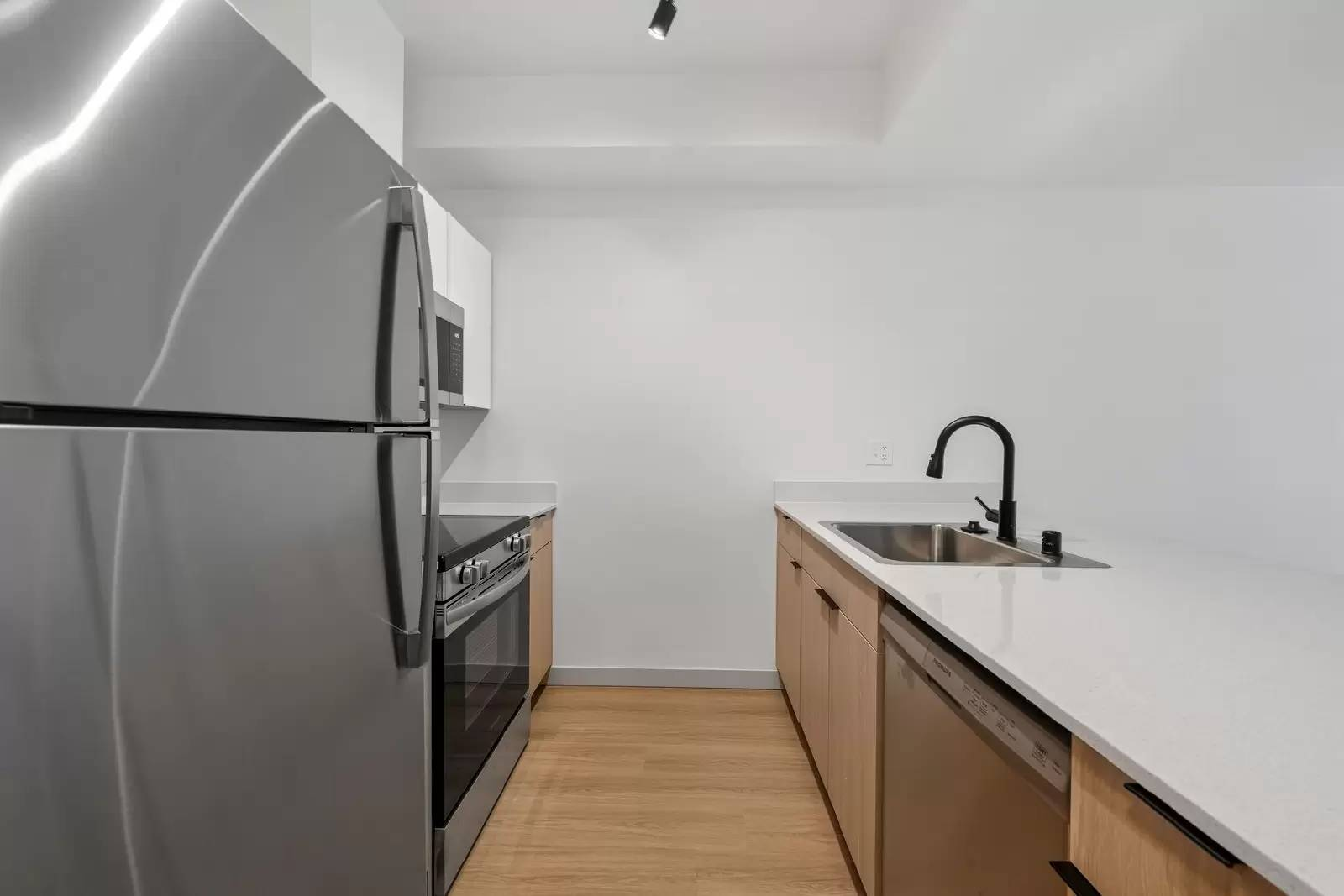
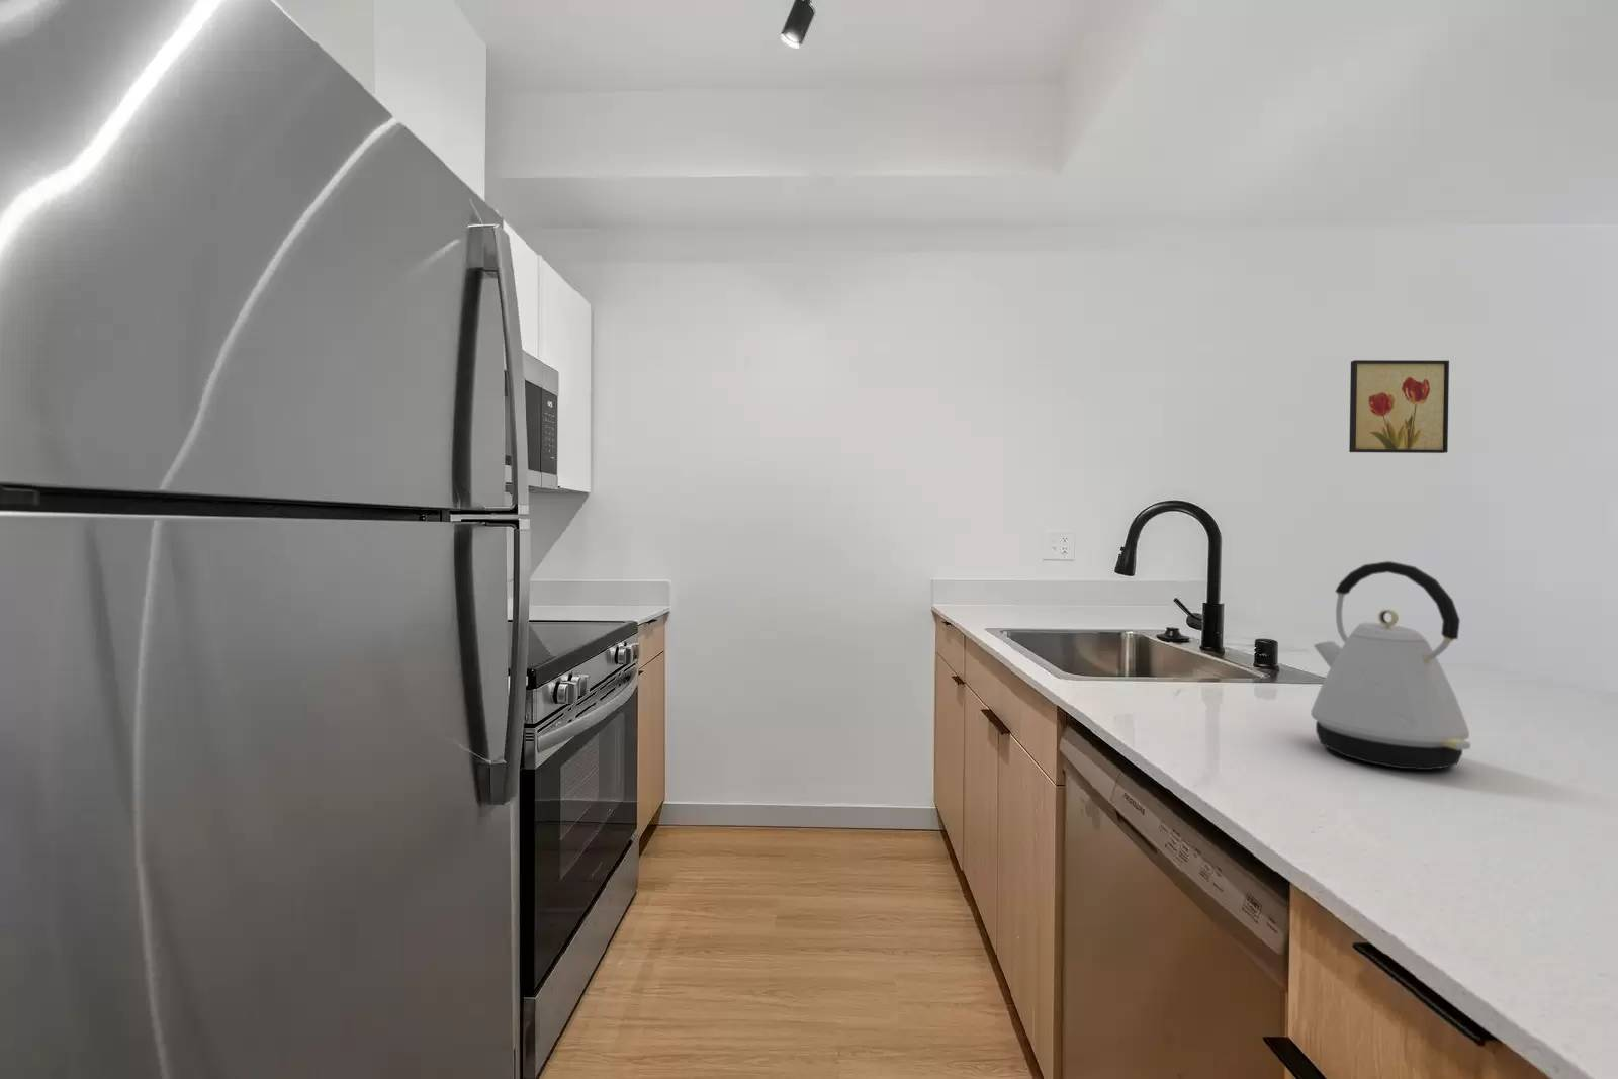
+ kettle [1310,560,1471,771]
+ wall art [1348,359,1451,454]
